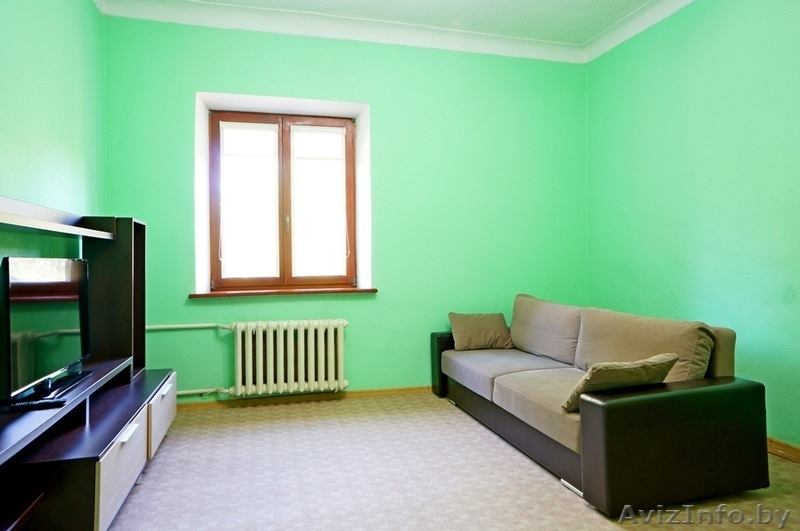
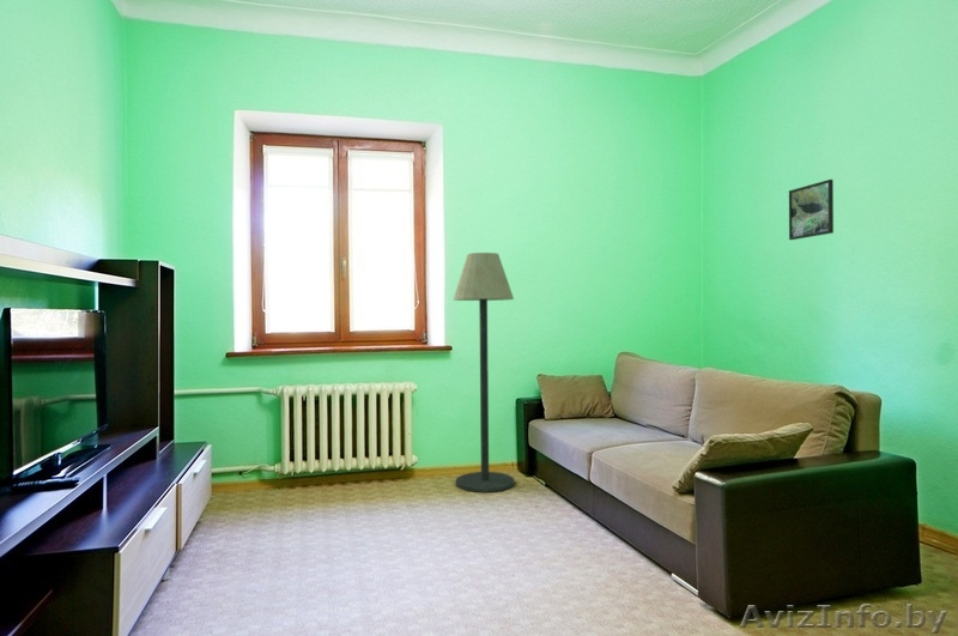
+ floor lamp [453,252,516,493]
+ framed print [788,178,835,241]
